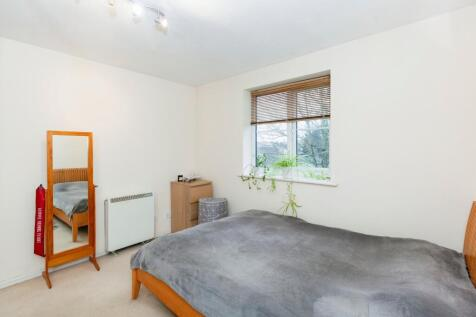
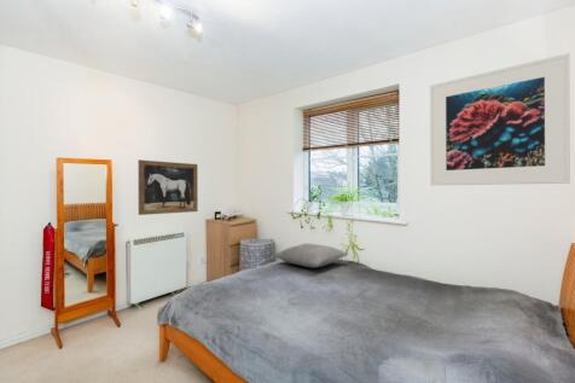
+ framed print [429,52,571,187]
+ pillow [272,243,350,269]
+ wall art [138,159,199,216]
